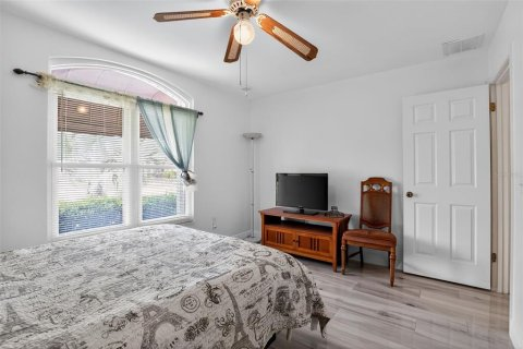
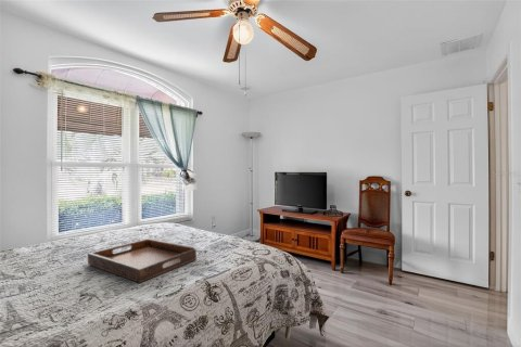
+ serving tray [87,237,198,284]
